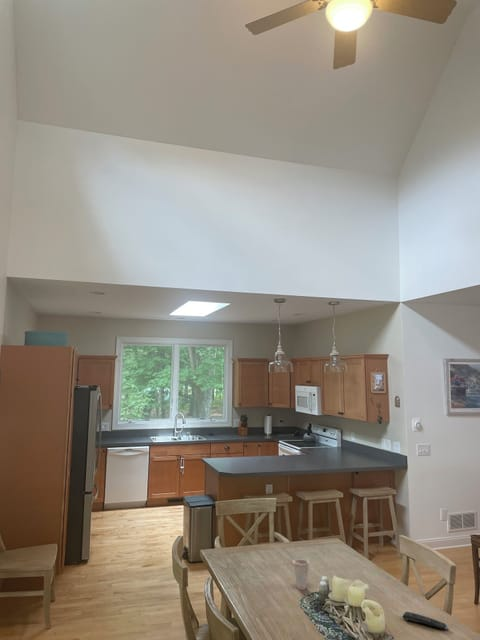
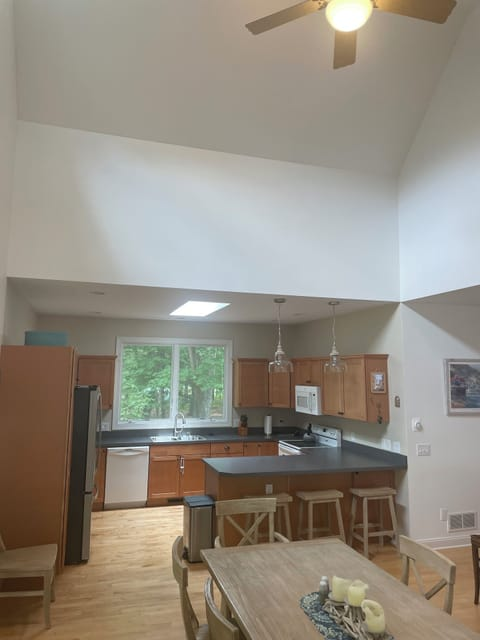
- remote control [402,611,449,631]
- cup [292,558,310,591]
